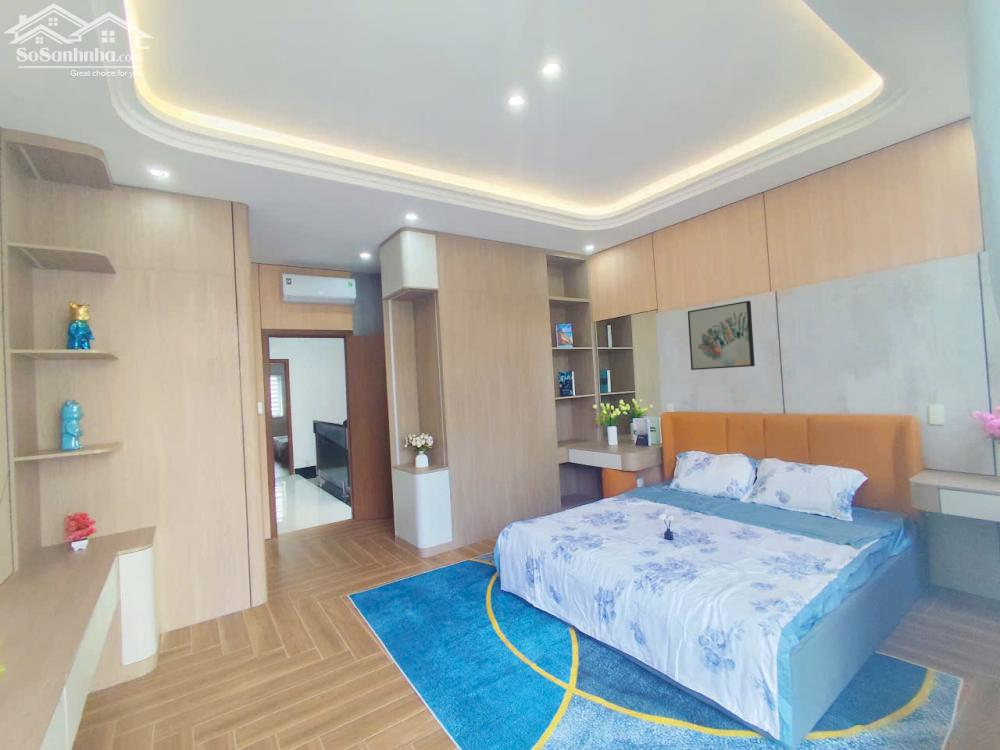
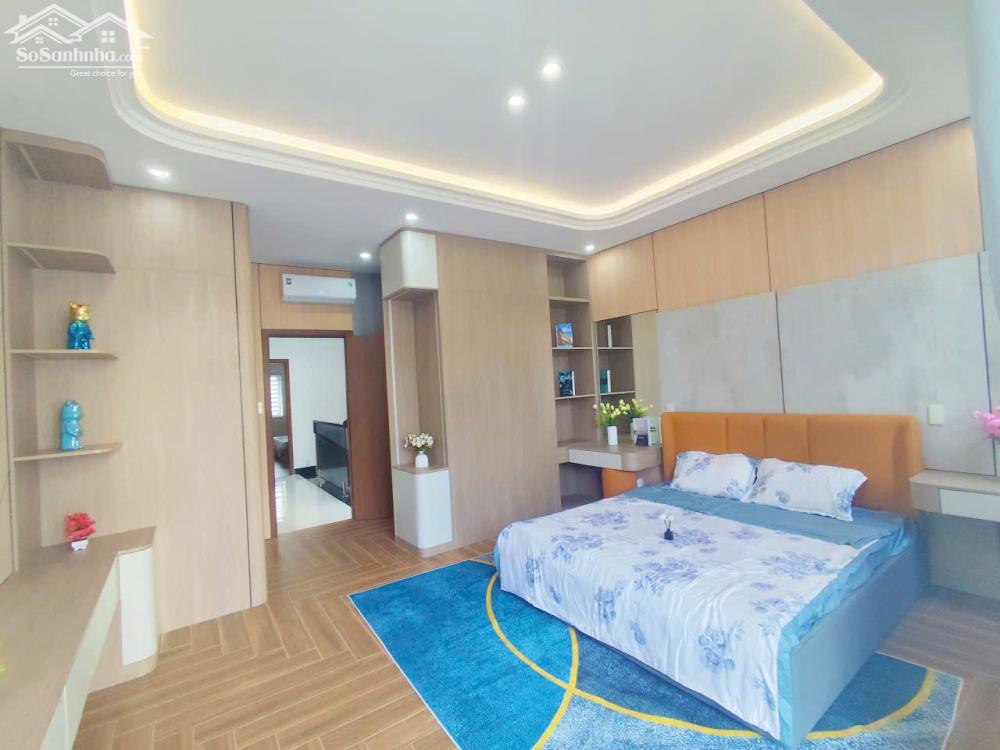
- wall art [687,300,756,371]
